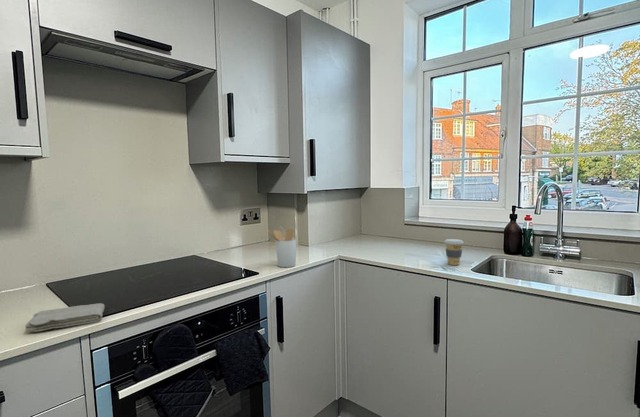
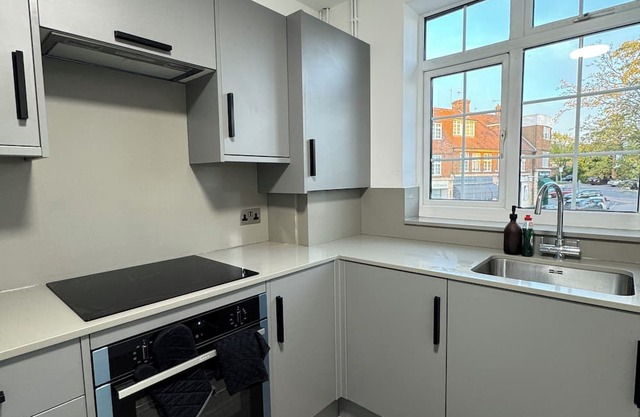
- utensil holder [265,227,298,268]
- coffee cup [443,238,464,266]
- washcloth [24,302,106,333]
